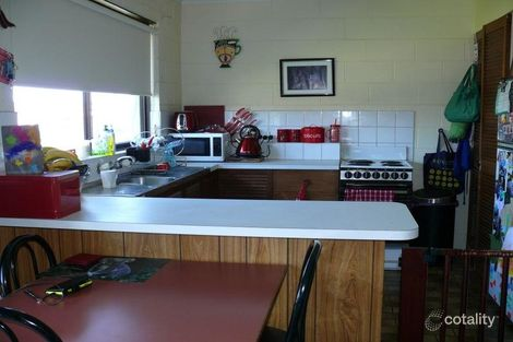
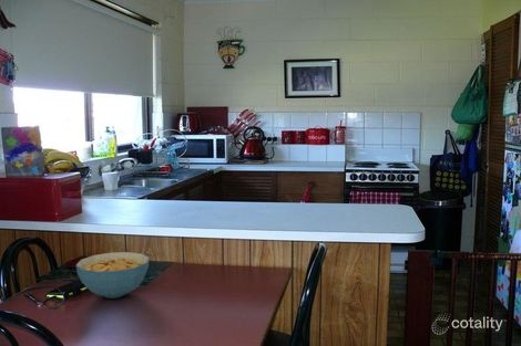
+ cereal bowl [75,251,151,300]
